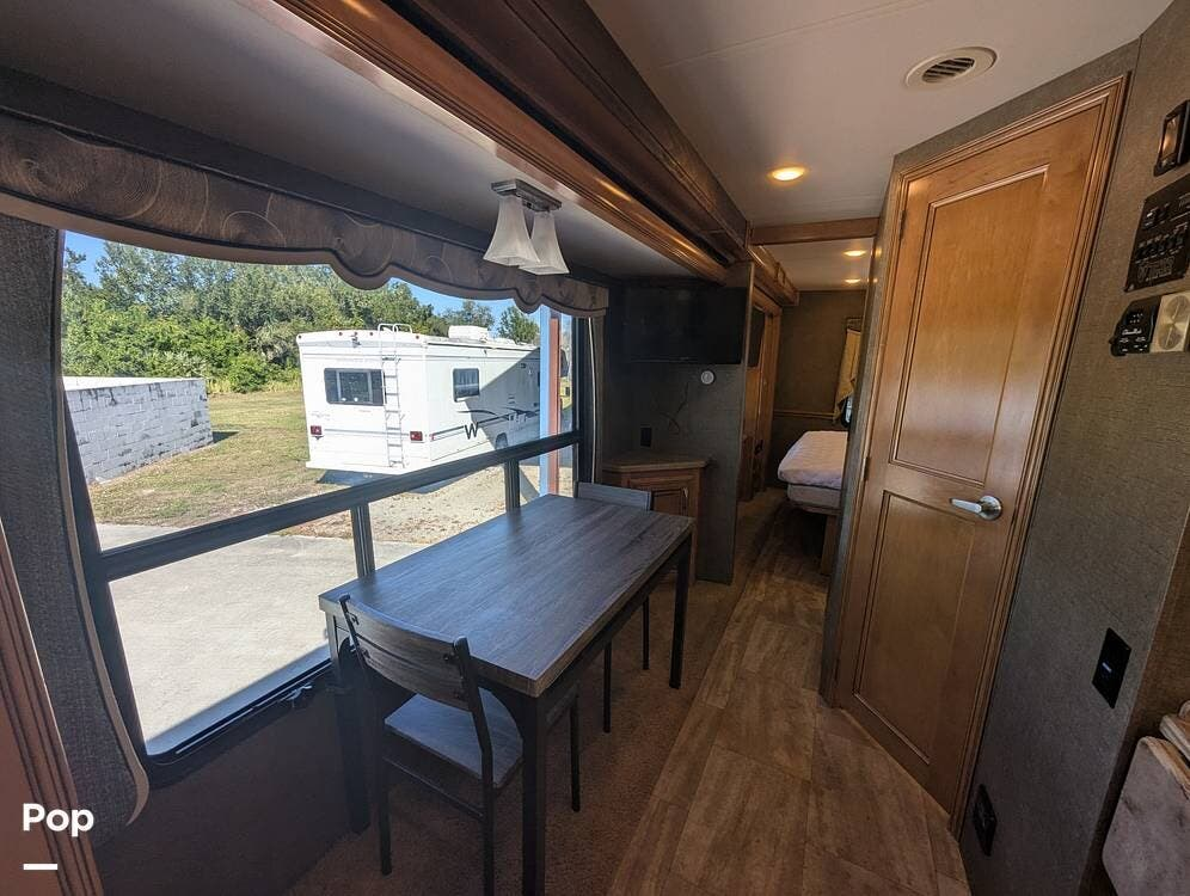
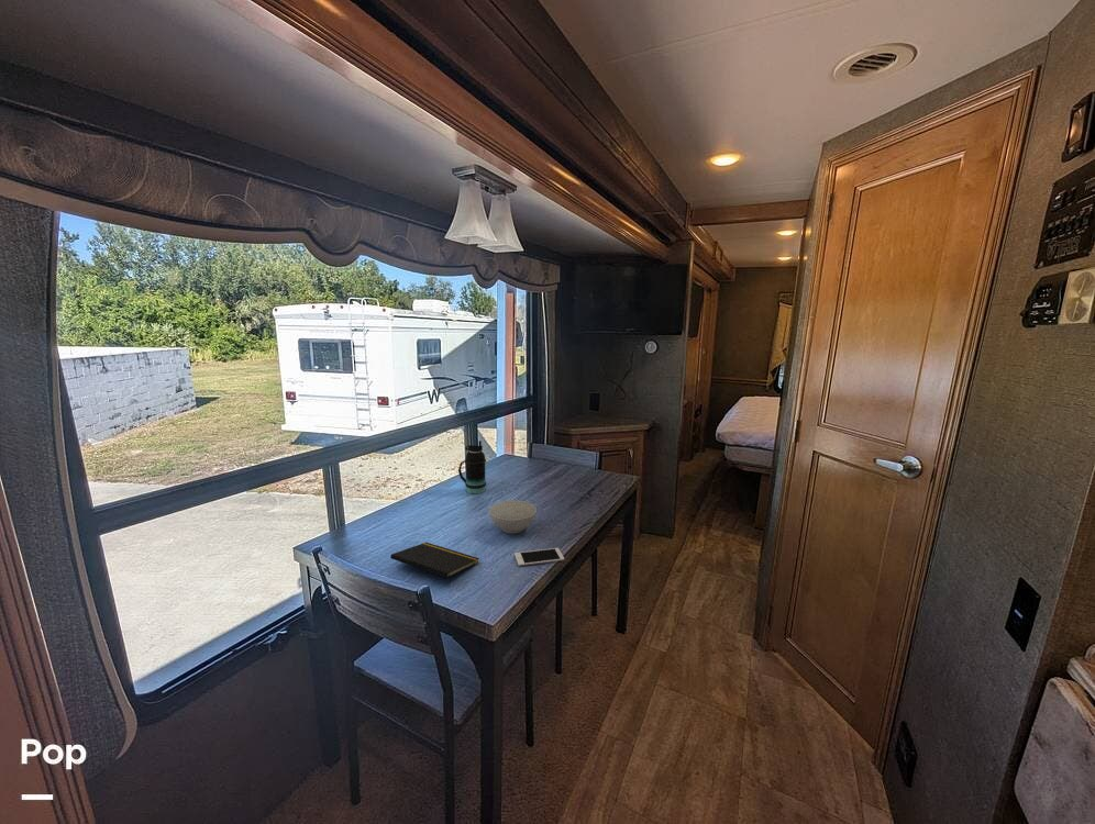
+ notepad [389,542,480,589]
+ bowl [488,499,538,535]
+ bottle [457,439,487,495]
+ cell phone [513,547,565,567]
